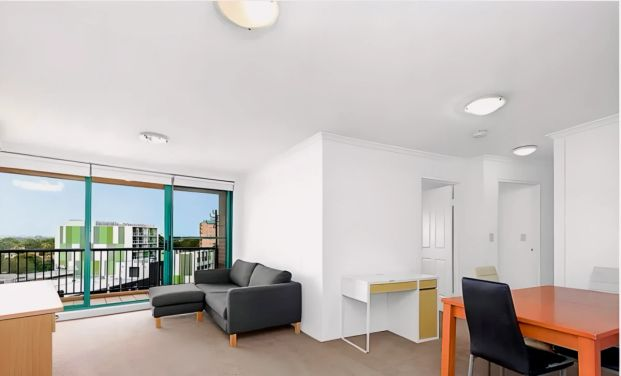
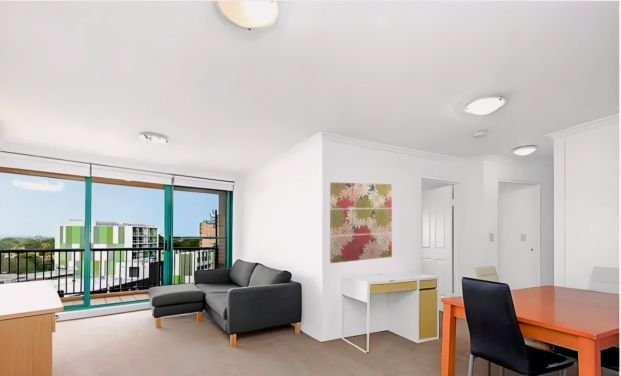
+ wall art [329,181,393,264]
